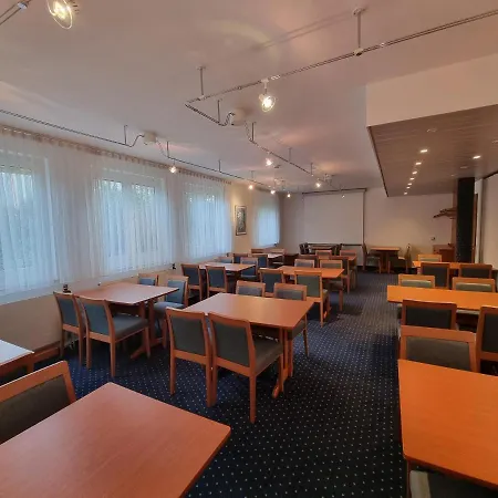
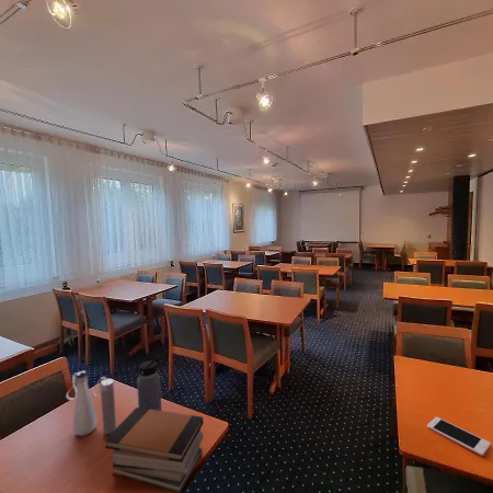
+ book stack [103,406,205,493]
+ water bottle [136,355,162,411]
+ cell phone [426,416,492,457]
+ water bottle [65,369,117,437]
